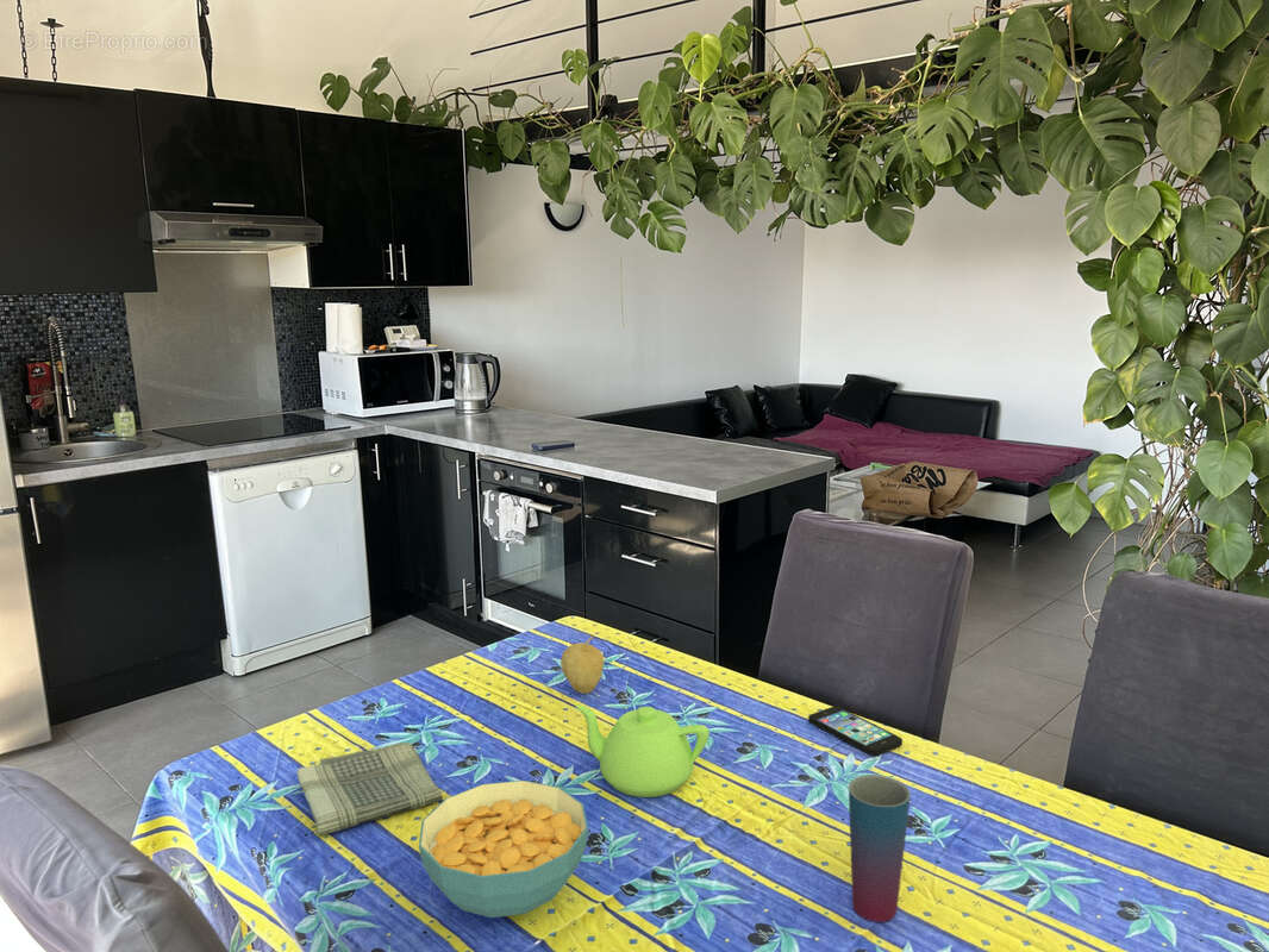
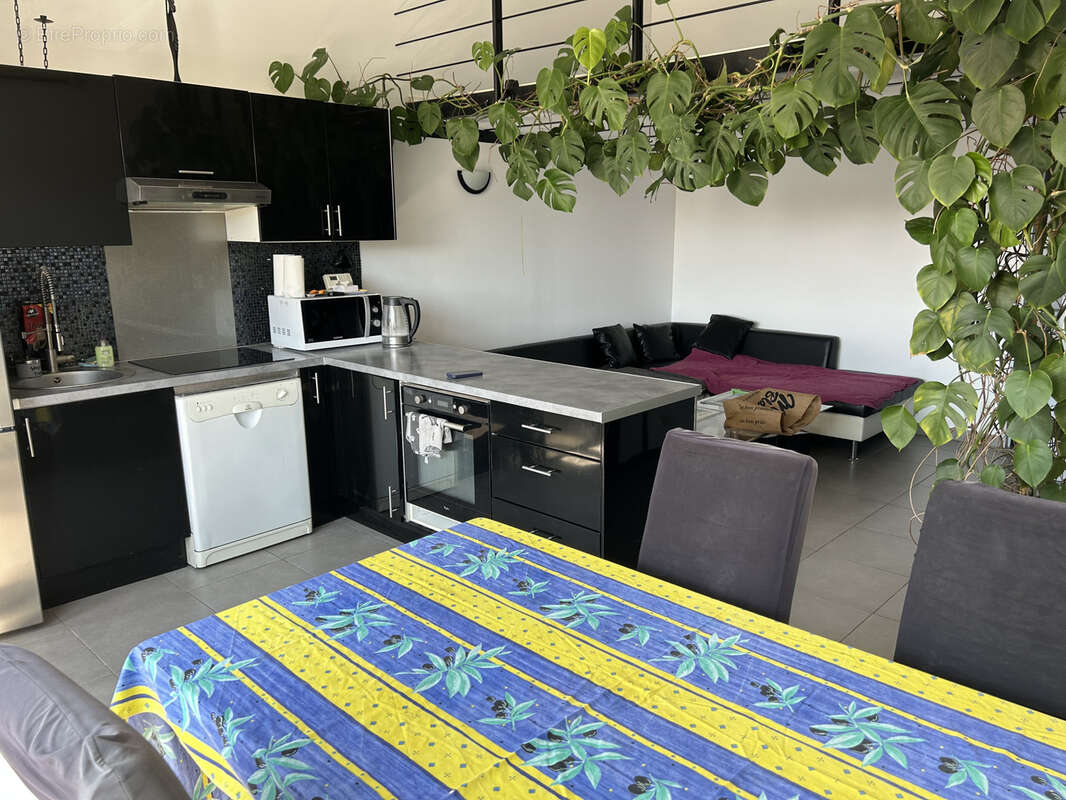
- dish towel [295,741,444,837]
- cup [848,774,912,923]
- smartphone [807,706,904,757]
- fruit [560,635,605,695]
- teapot [575,703,711,798]
- cereal bowl [418,779,589,919]
